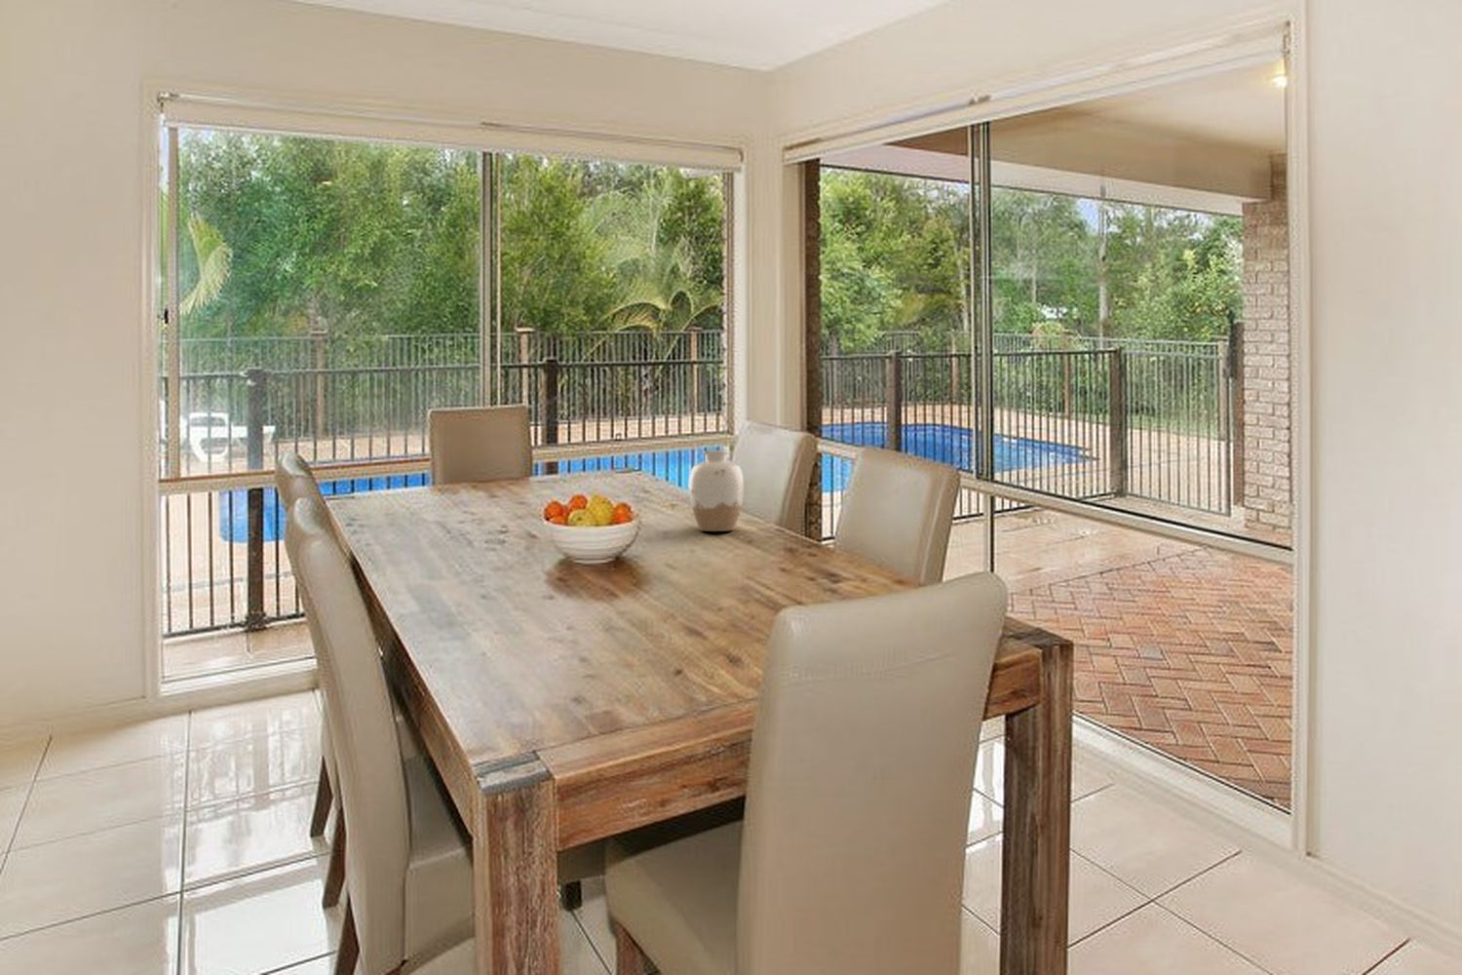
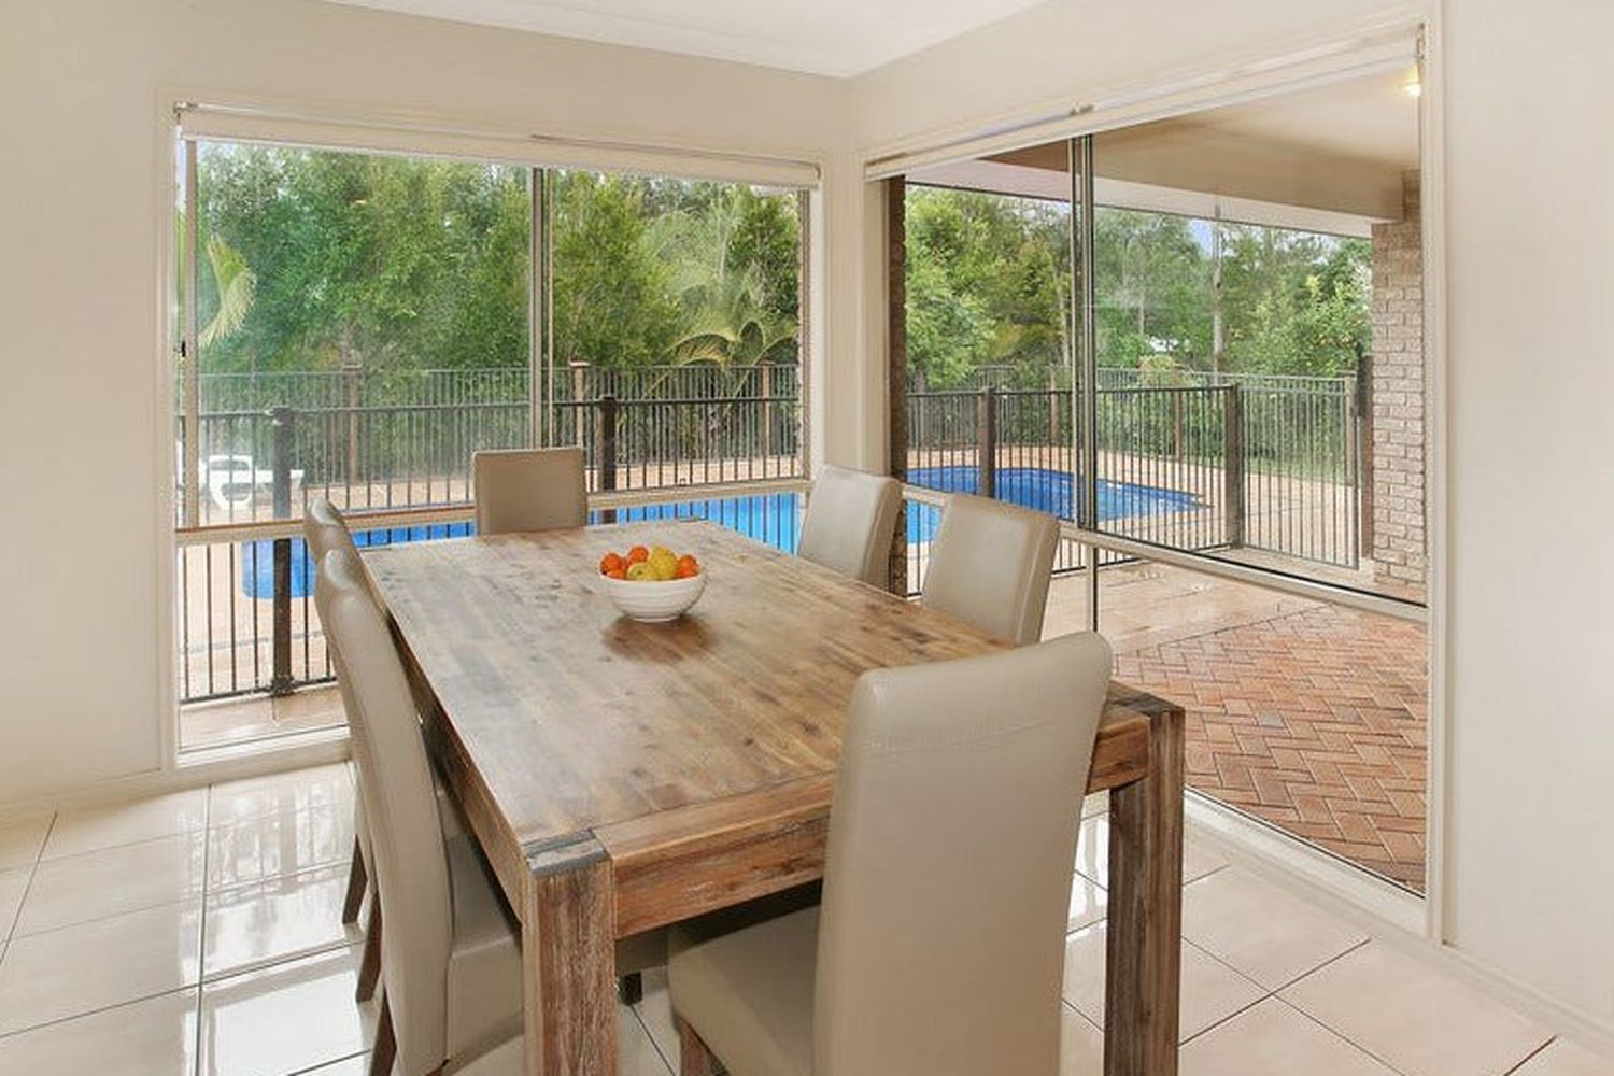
- vase [689,449,745,532]
